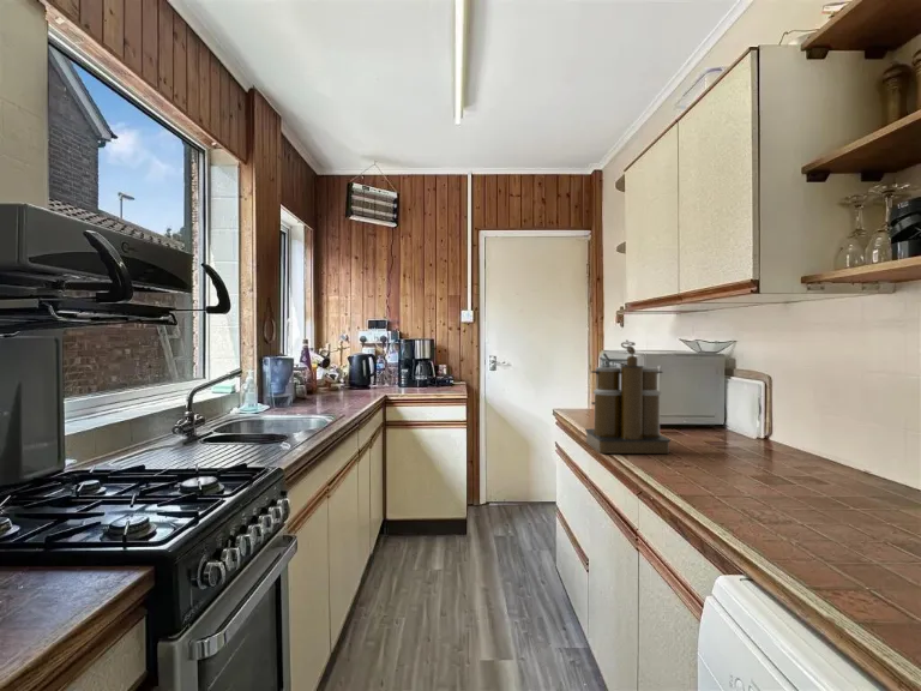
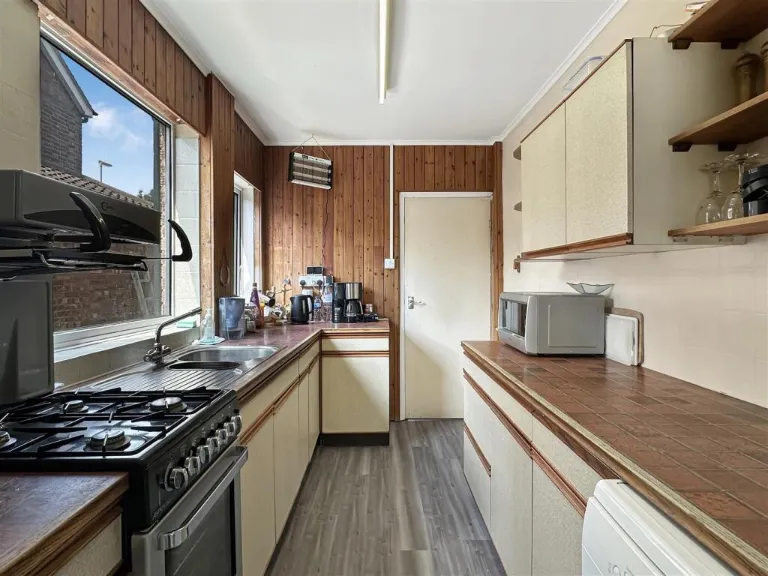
- coffee maker [584,340,672,455]
